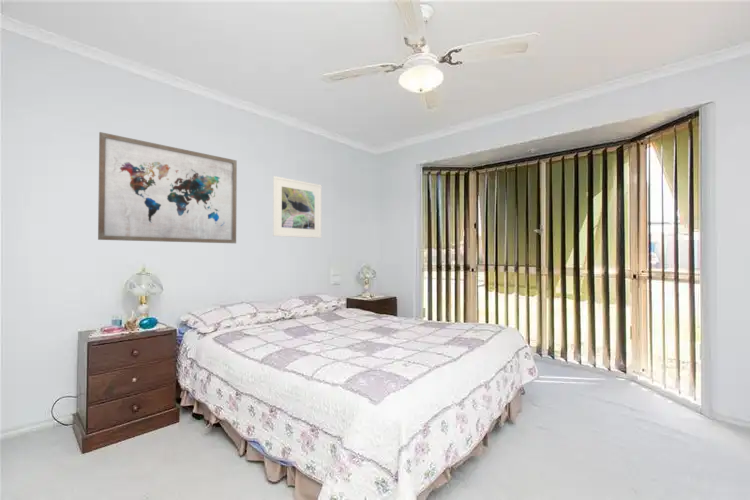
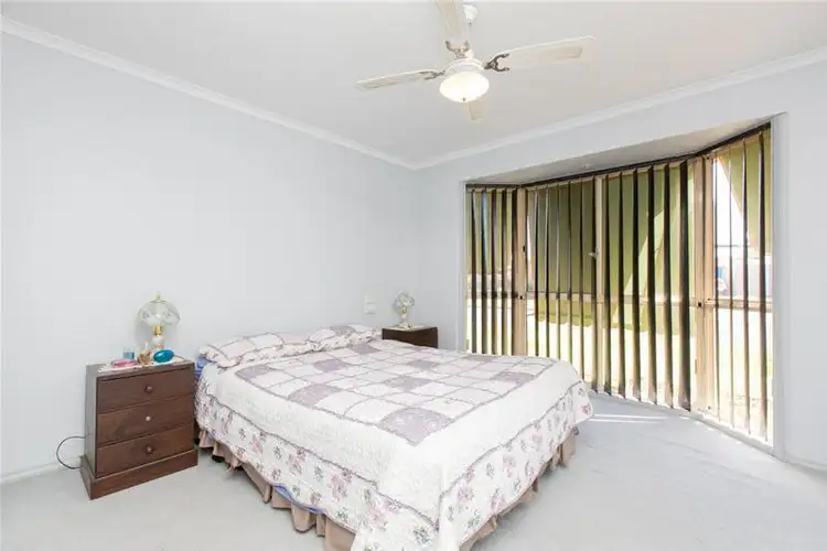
- wall art [97,131,238,244]
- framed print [272,175,322,239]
